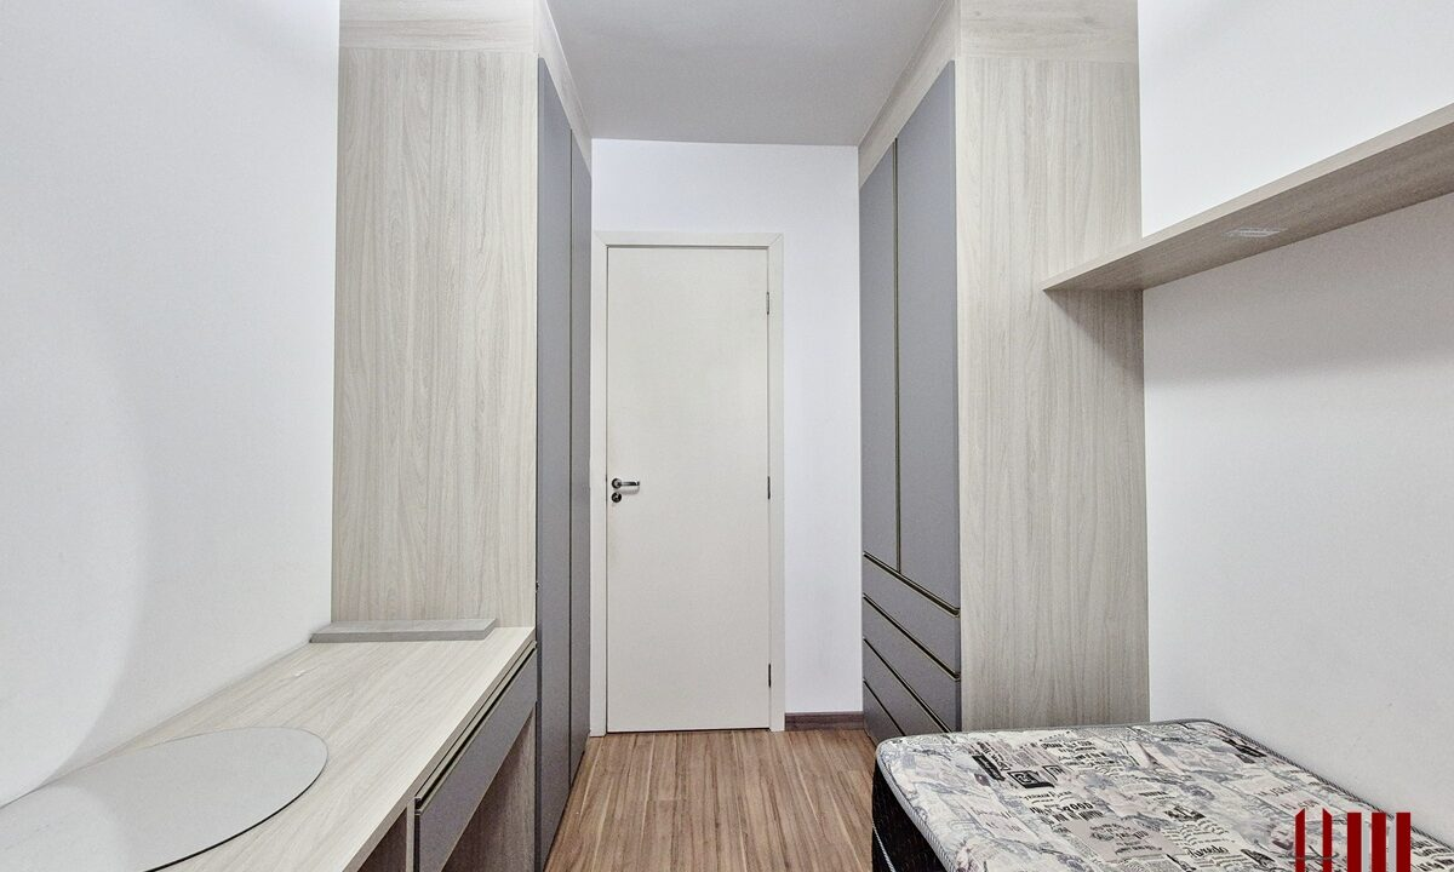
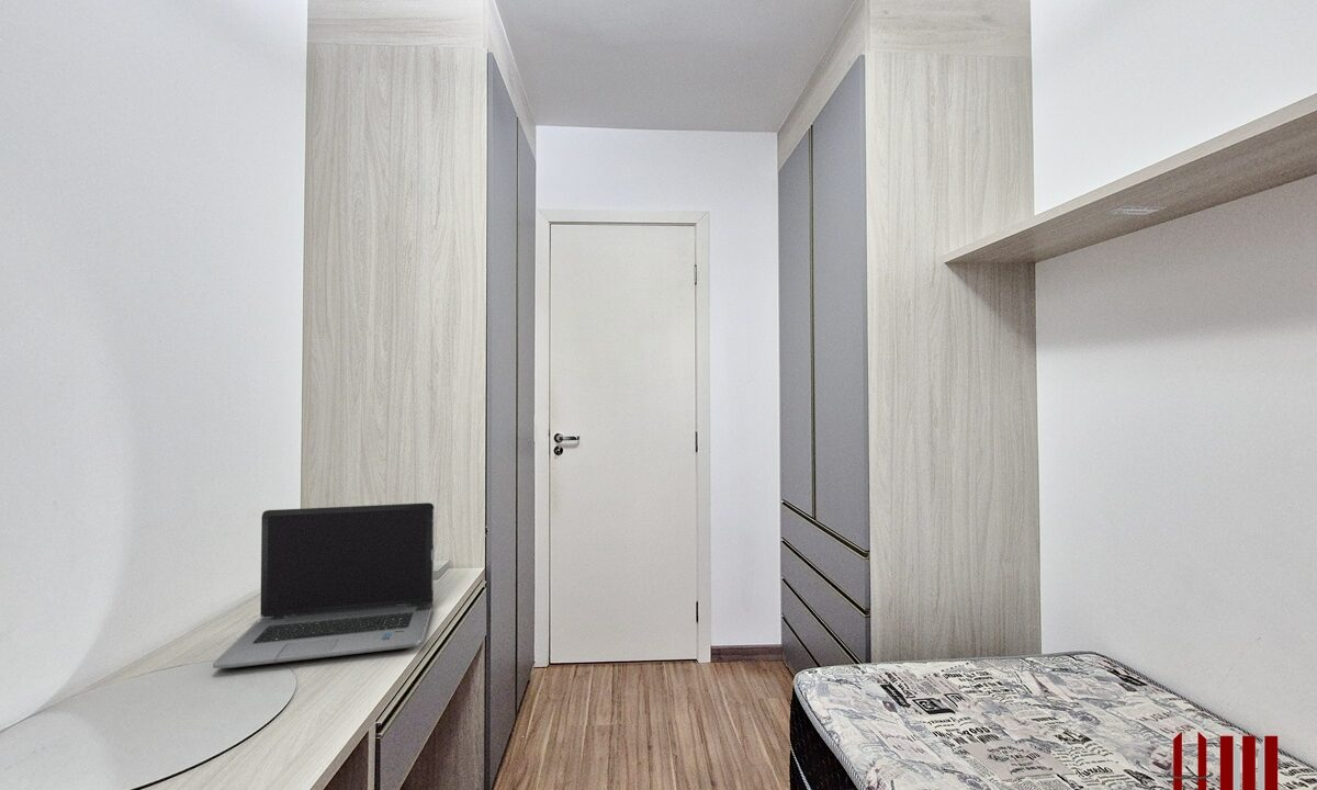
+ laptop computer [212,501,435,669]
